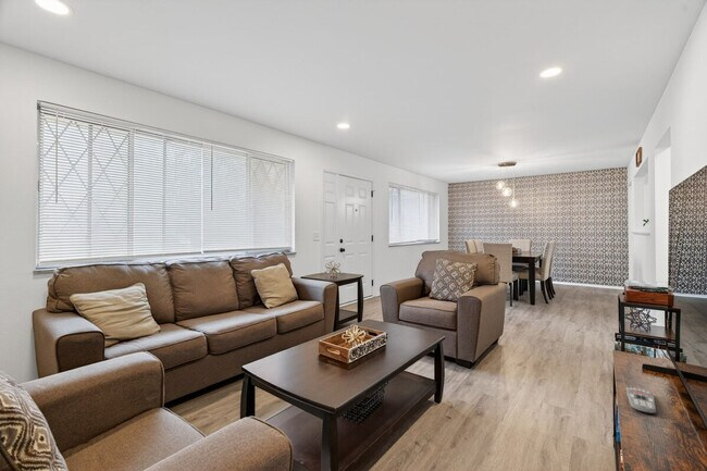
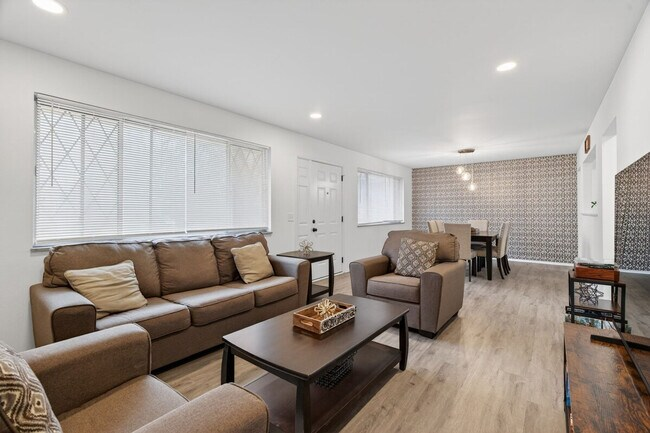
- remote control [625,386,657,414]
